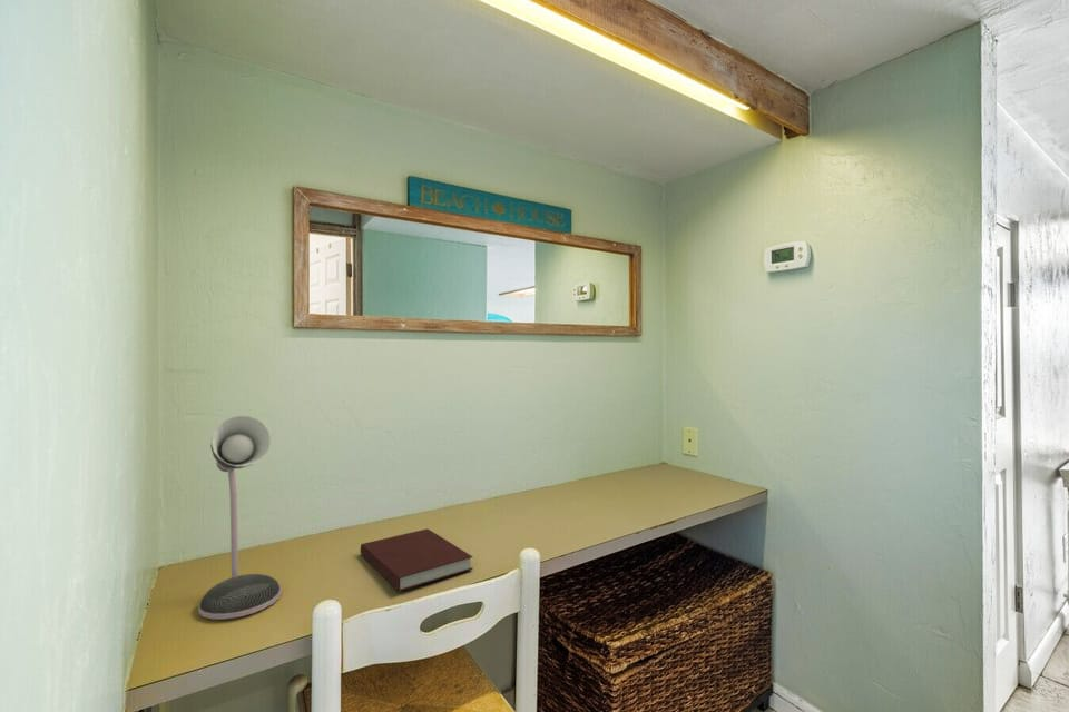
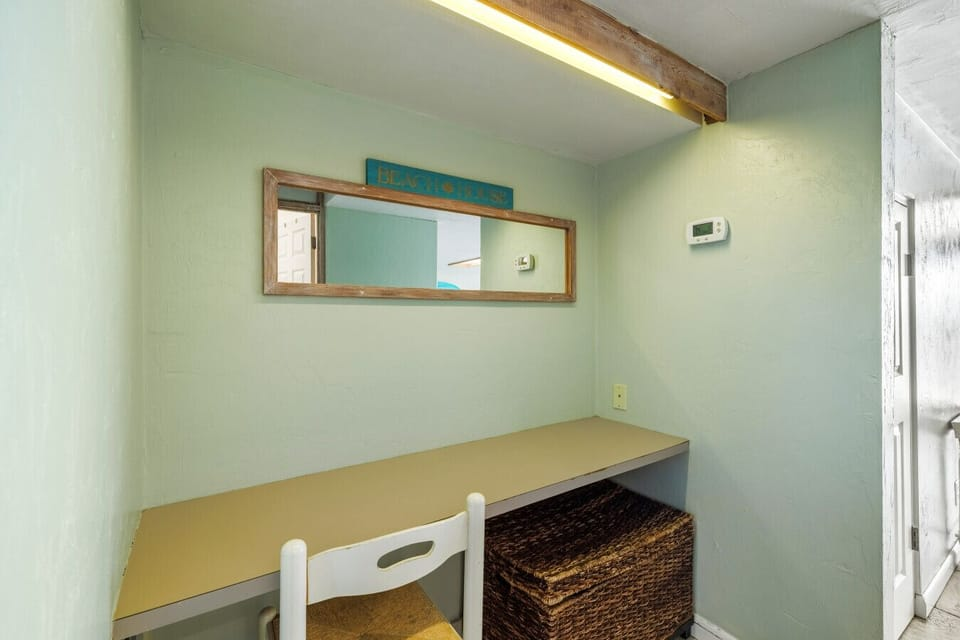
- notebook [360,527,474,593]
- desk lamp [197,415,283,620]
